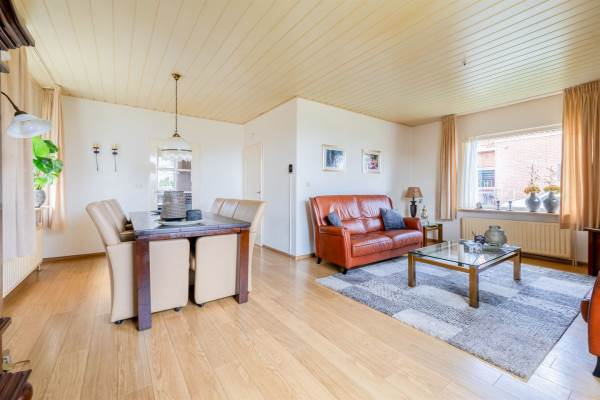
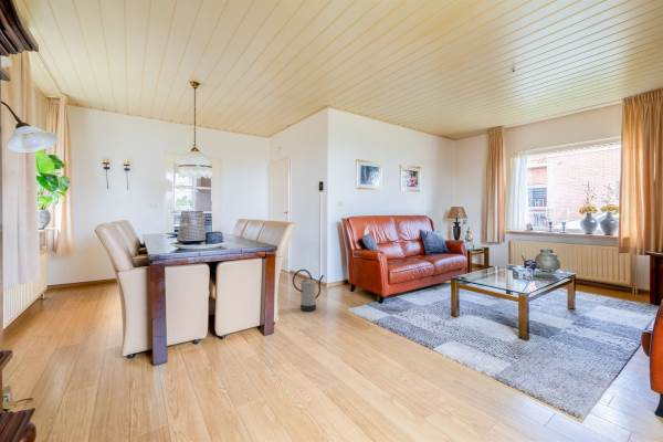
+ watering can [292,269,325,313]
